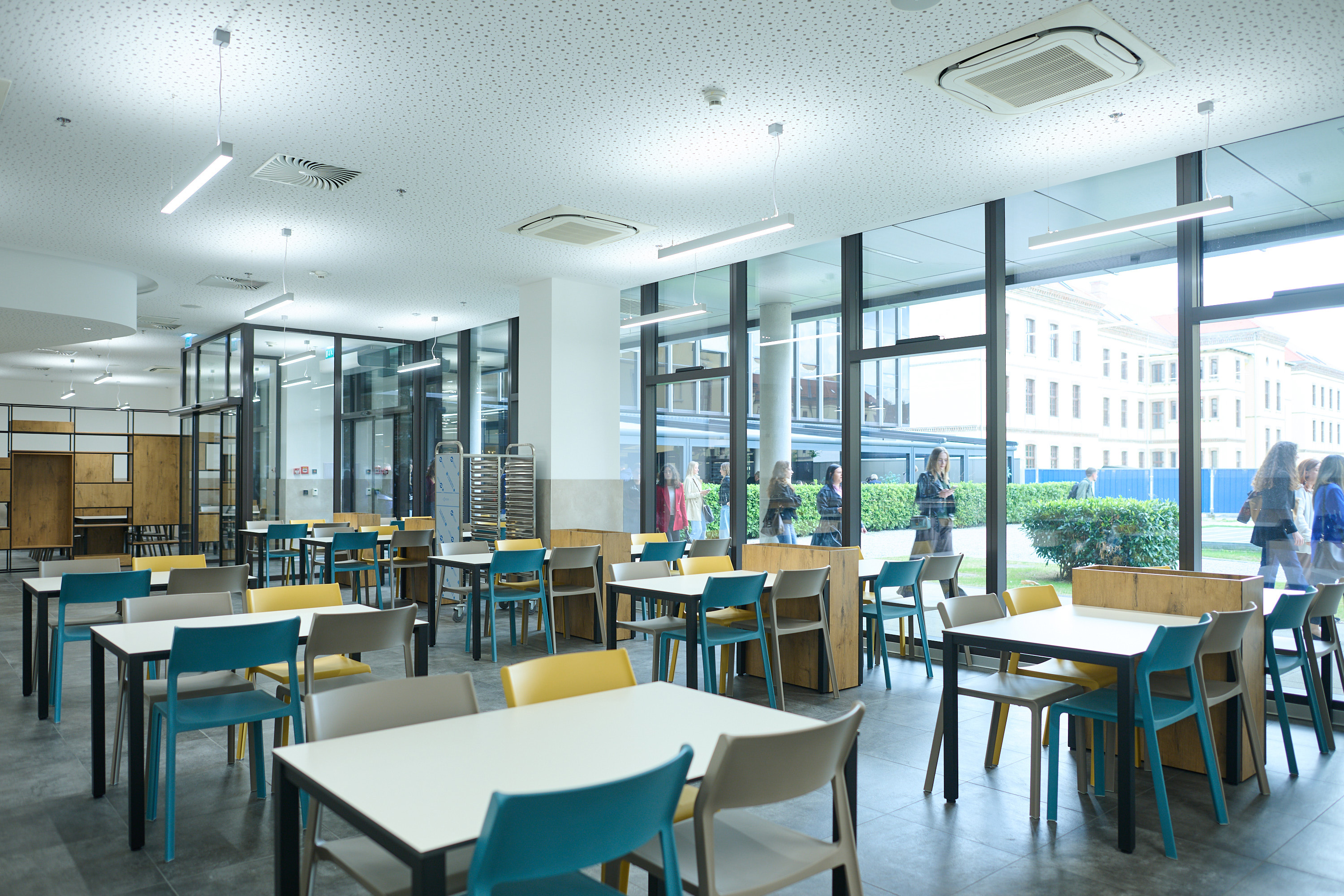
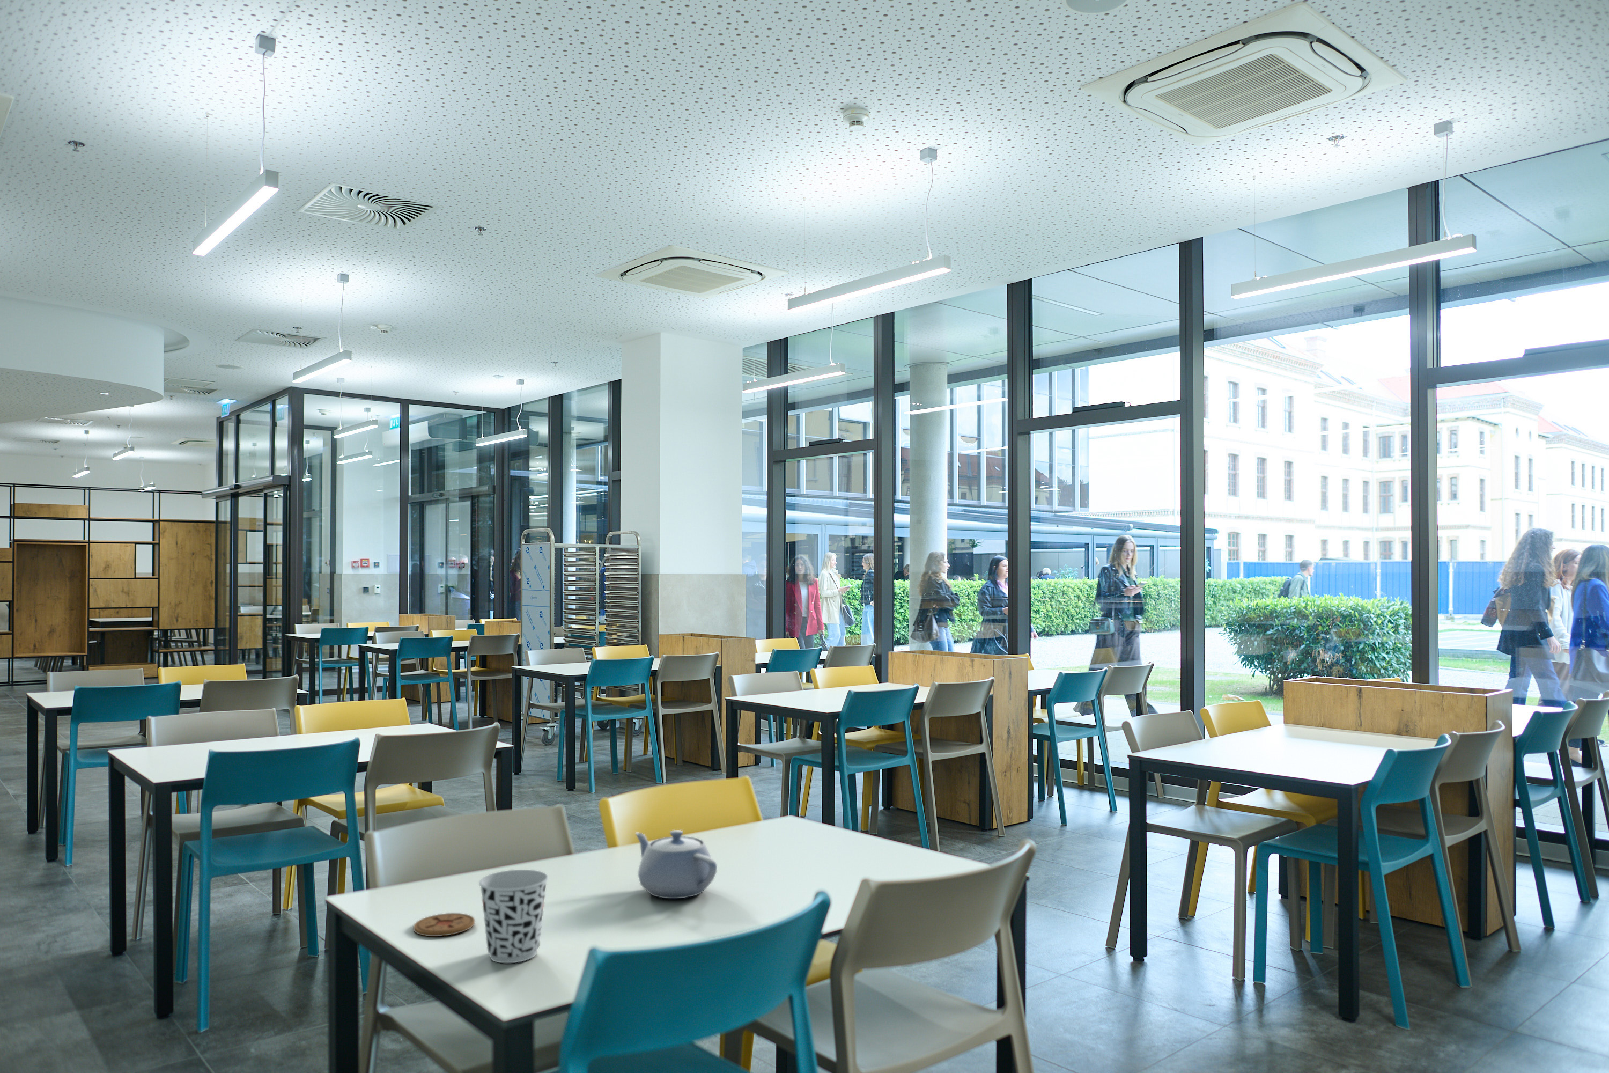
+ teapot [635,830,717,899]
+ cup [479,869,548,964]
+ coaster [413,913,475,936]
